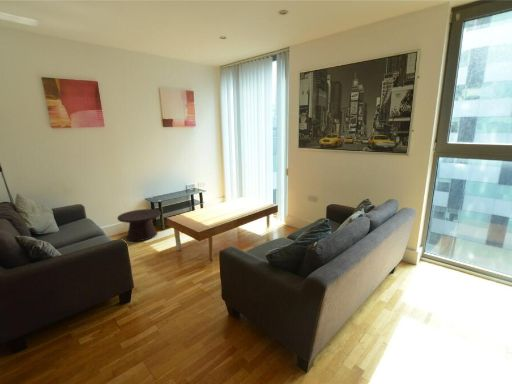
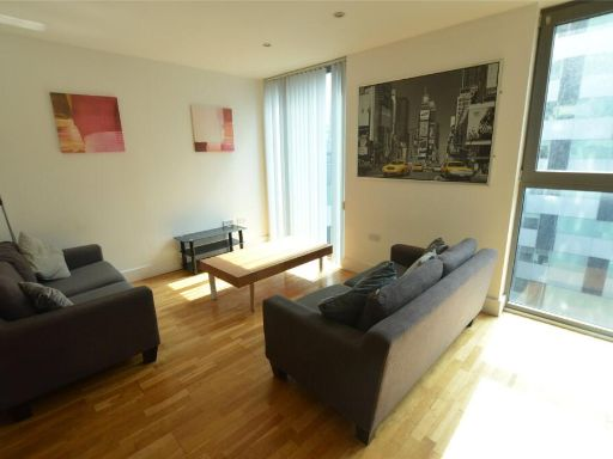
- side table [116,208,162,242]
